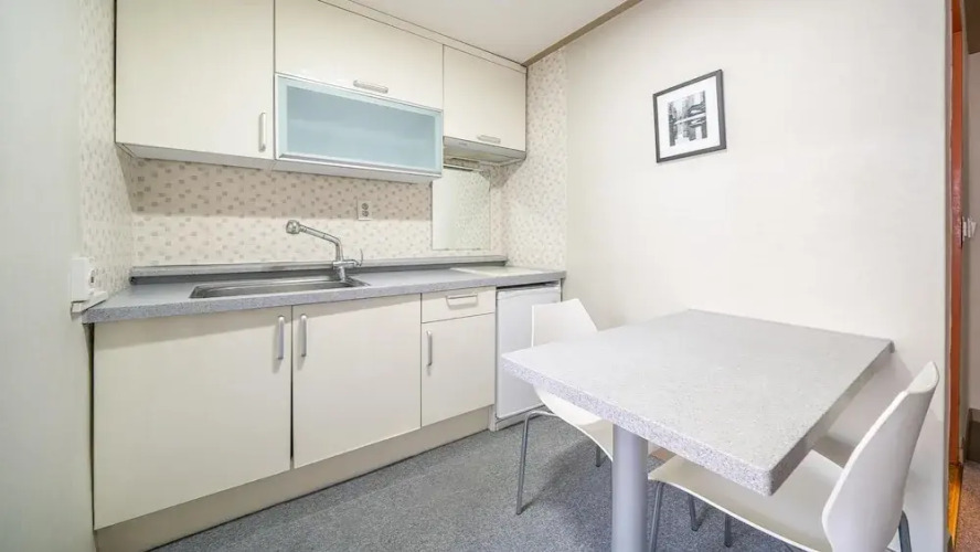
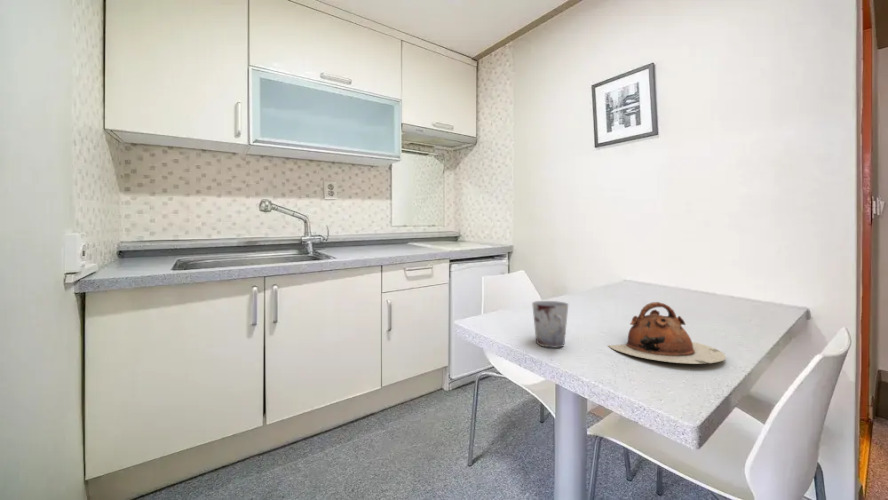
+ teapot [606,301,727,365]
+ cup [531,300,570,349]
